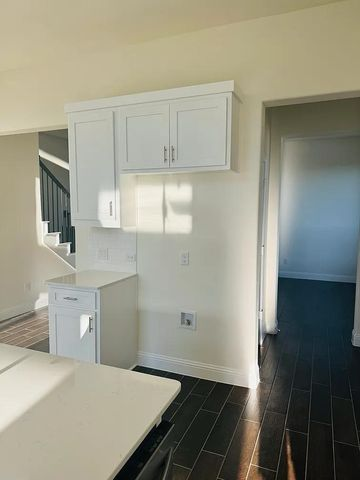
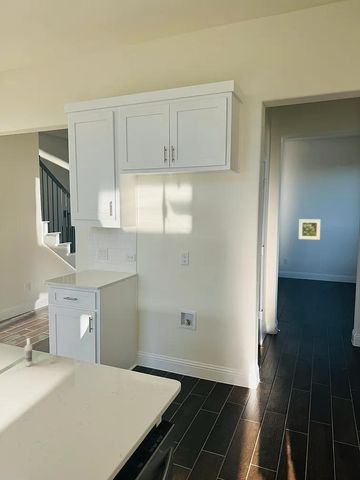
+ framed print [298,218,322,241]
+ bottle [3,334,55,367]
